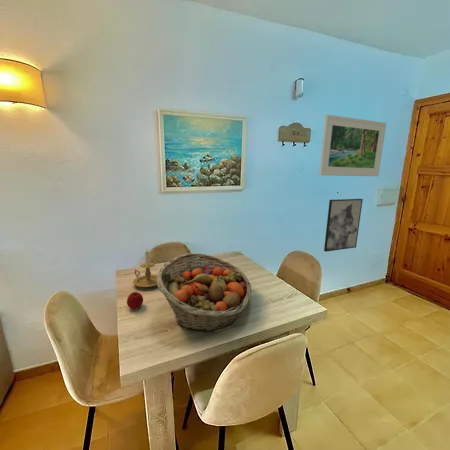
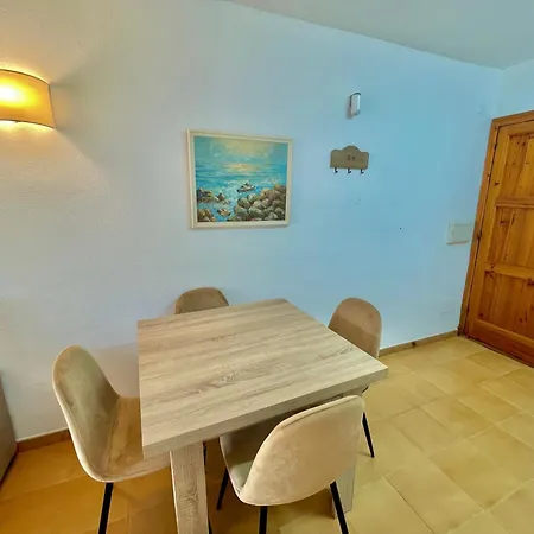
- candle holder [132,248,157,288]
- wall art [323,198,364,253]
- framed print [319,113,387,177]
- fruit basket [156,252,252,332]
- apple [126,291,144,310]
